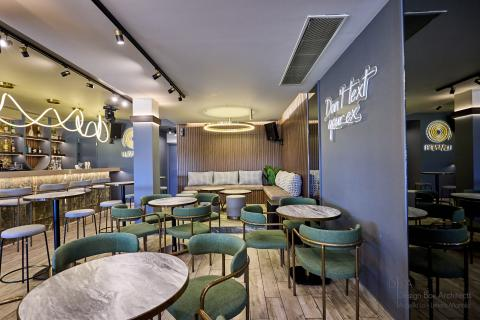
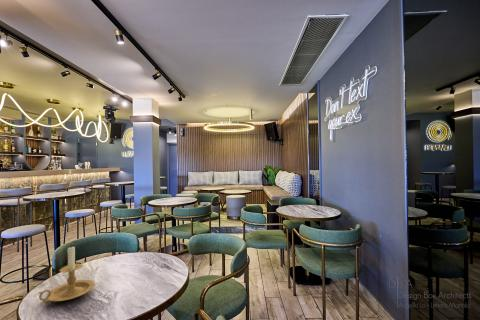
+ candle holder [38,244,96,304]
